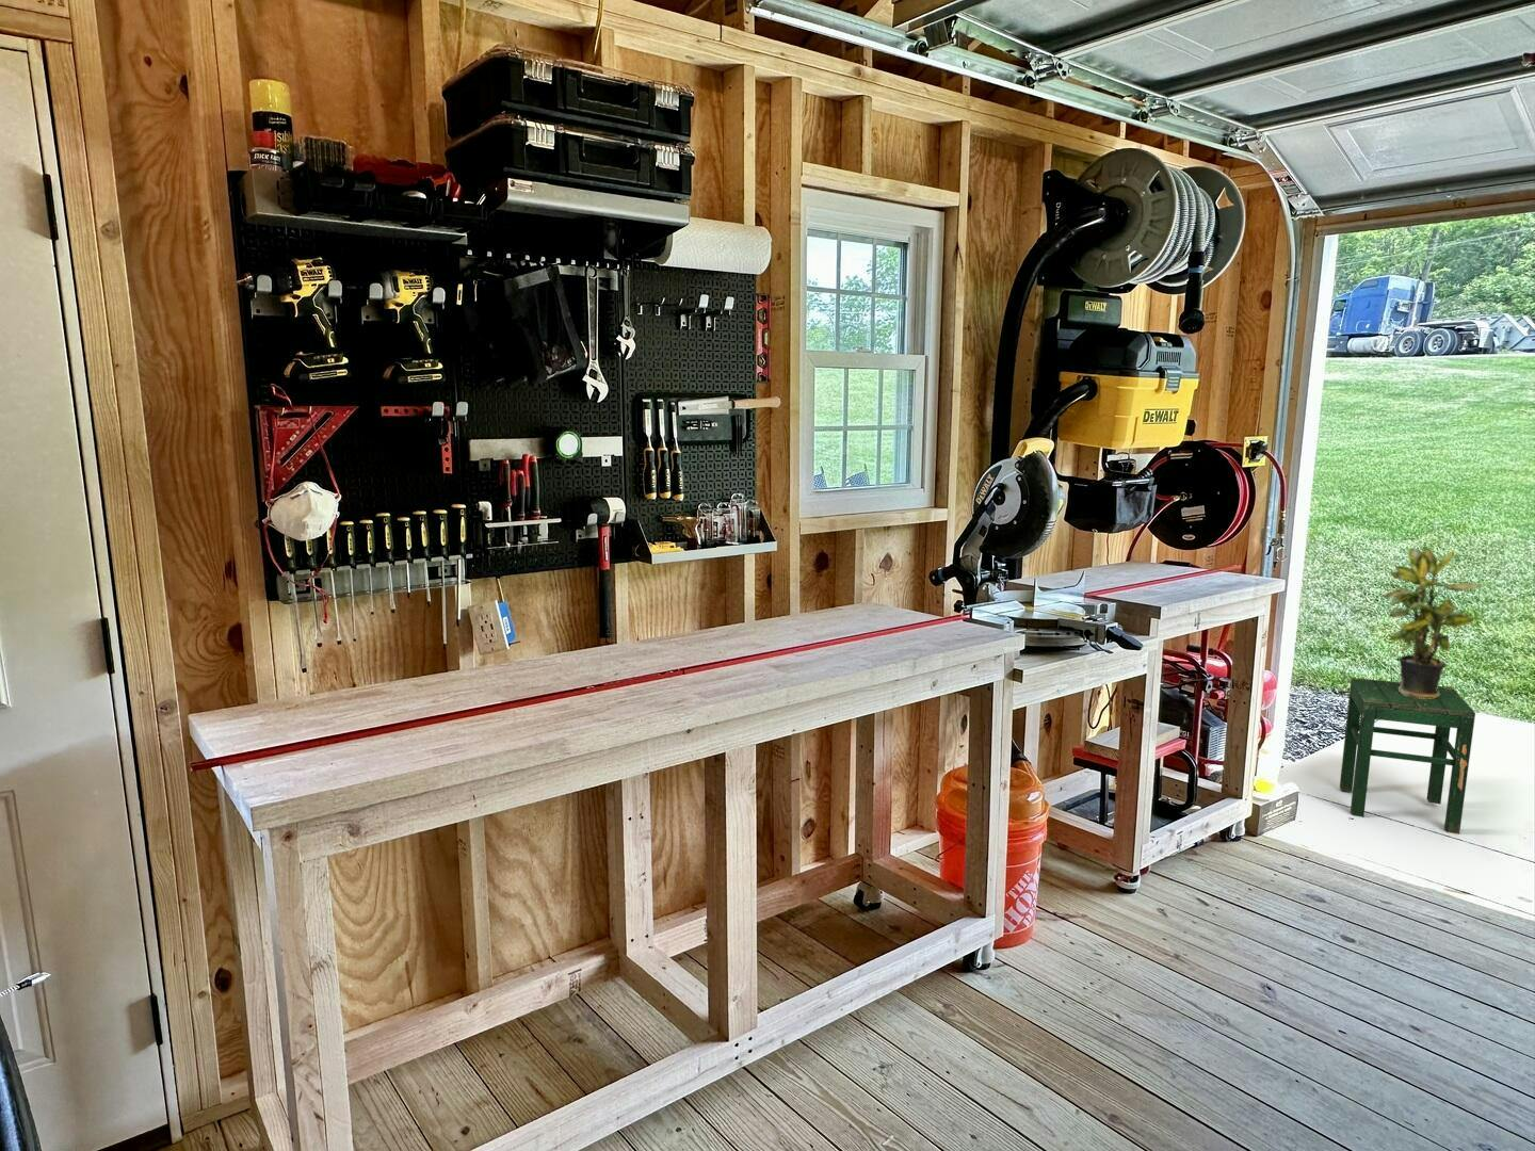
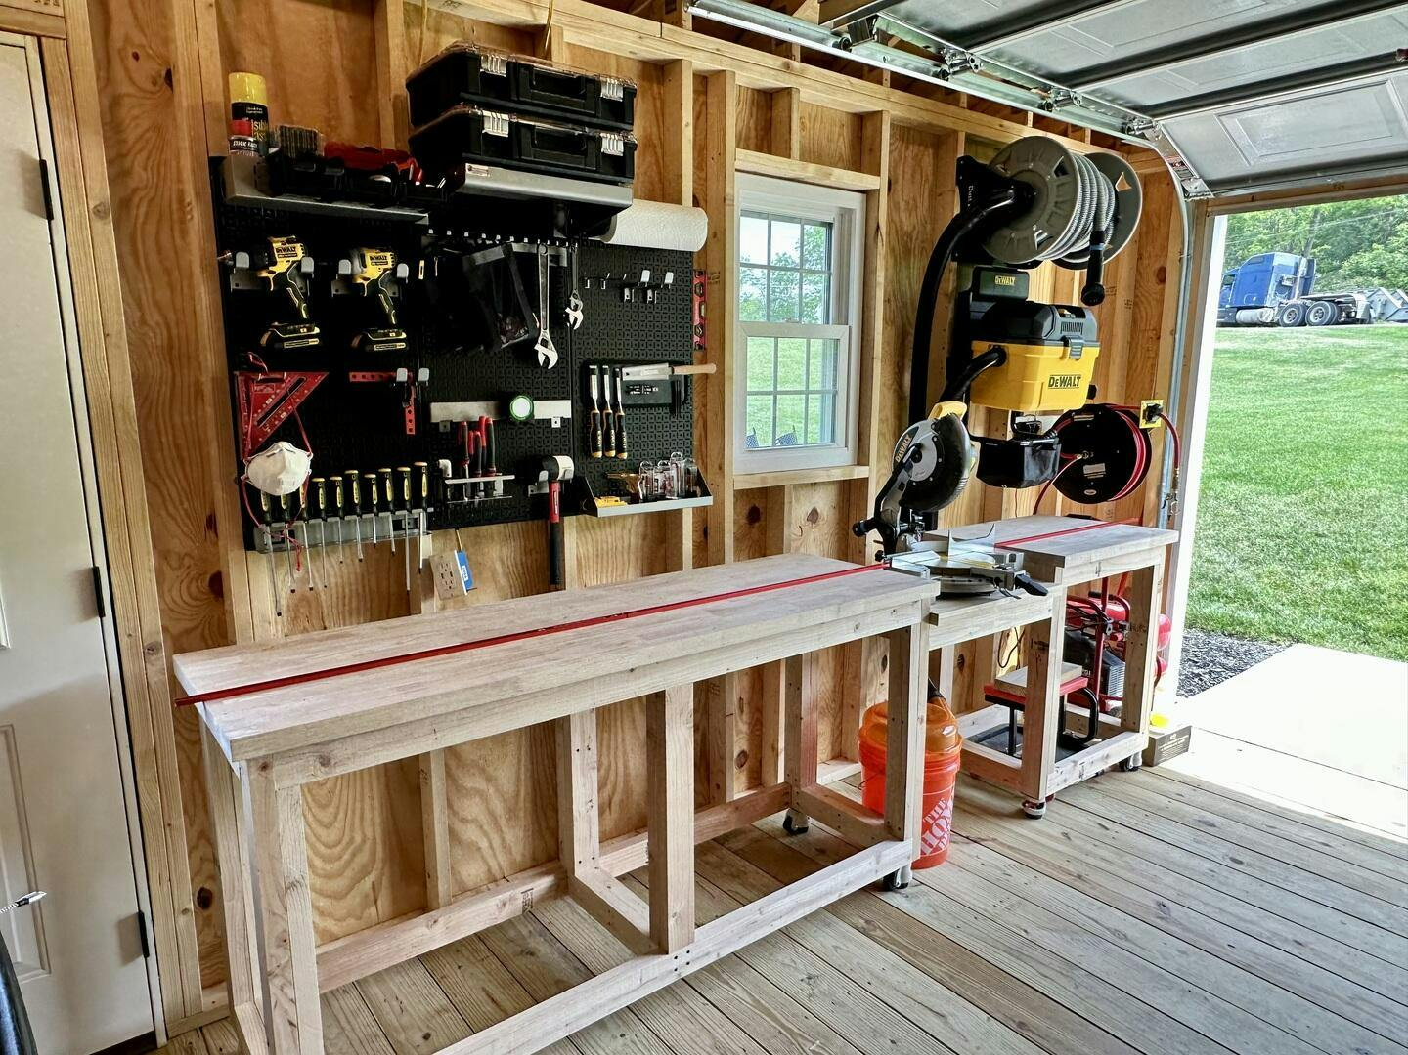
- stool [1339,677,1476,835]
- potted plant [1380,545,1483,699]
